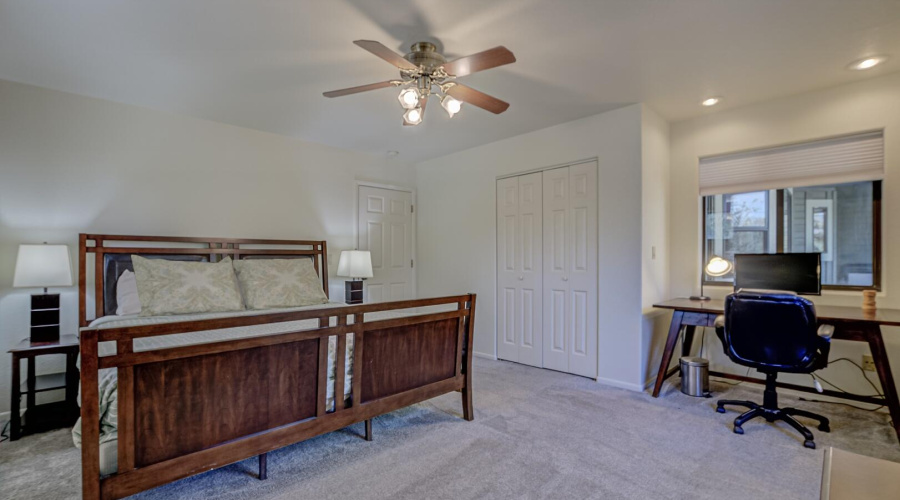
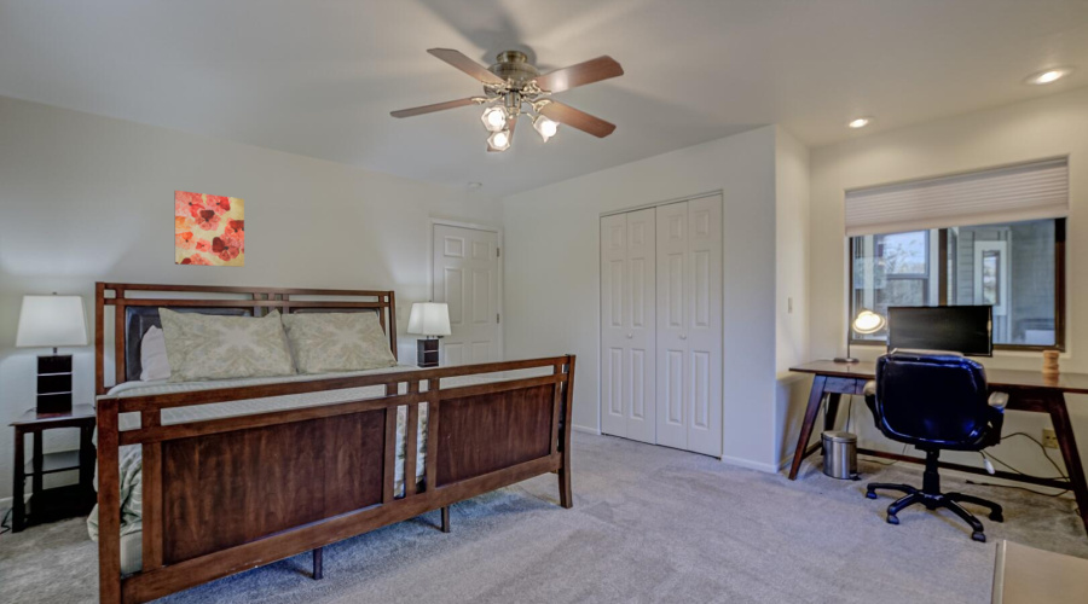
+ wall art [173,190,245,268]
